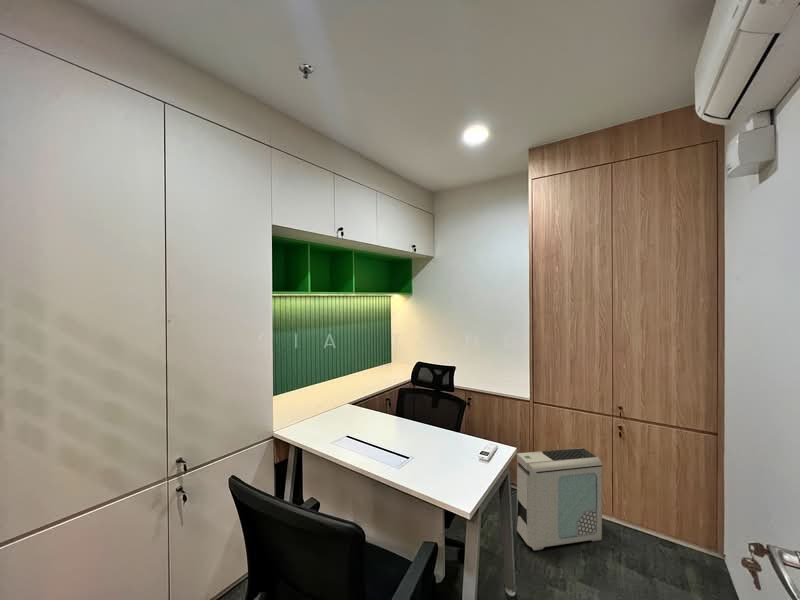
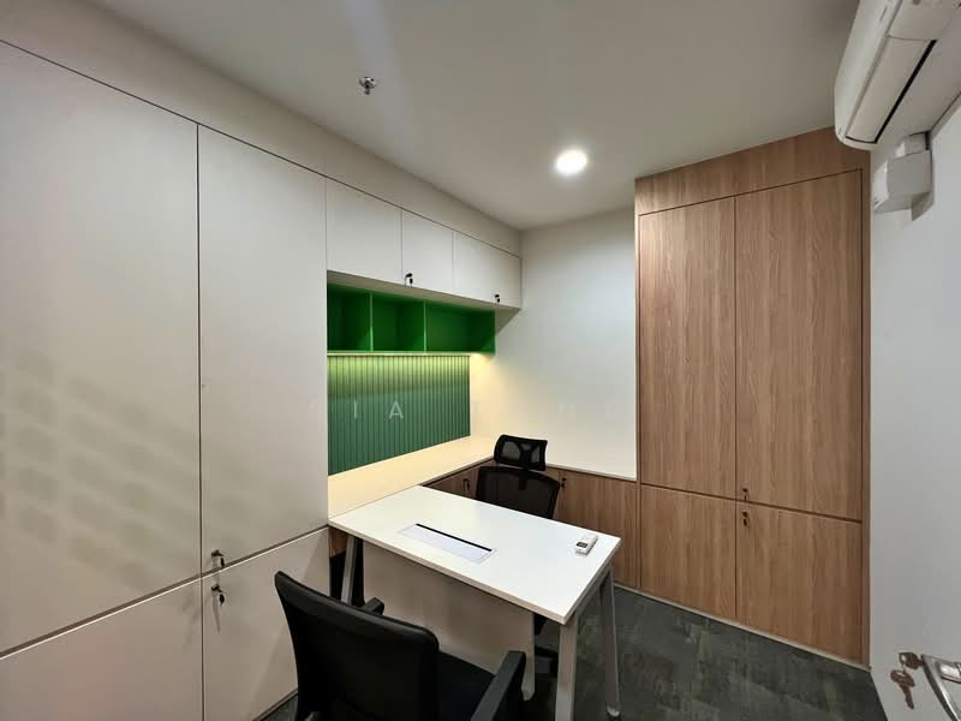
- air purifier [516,447,603,551]
